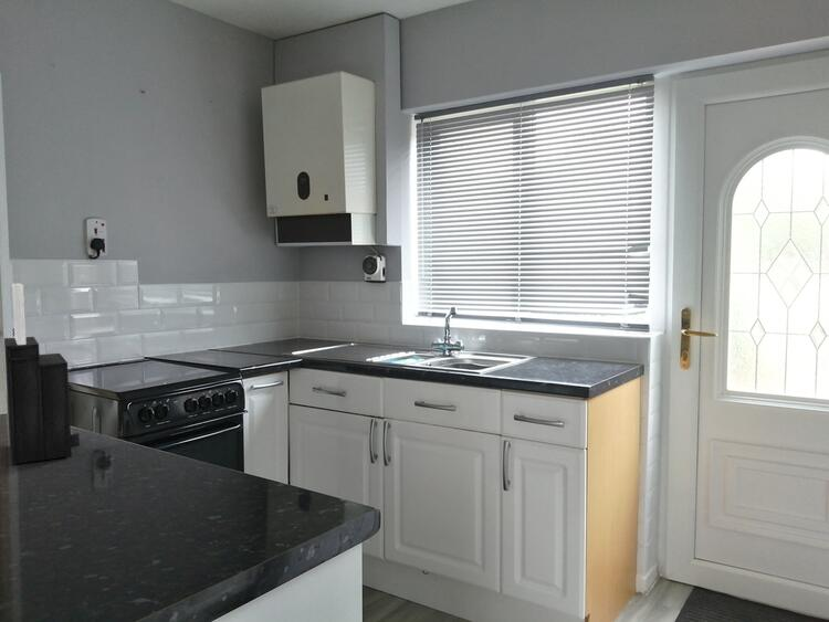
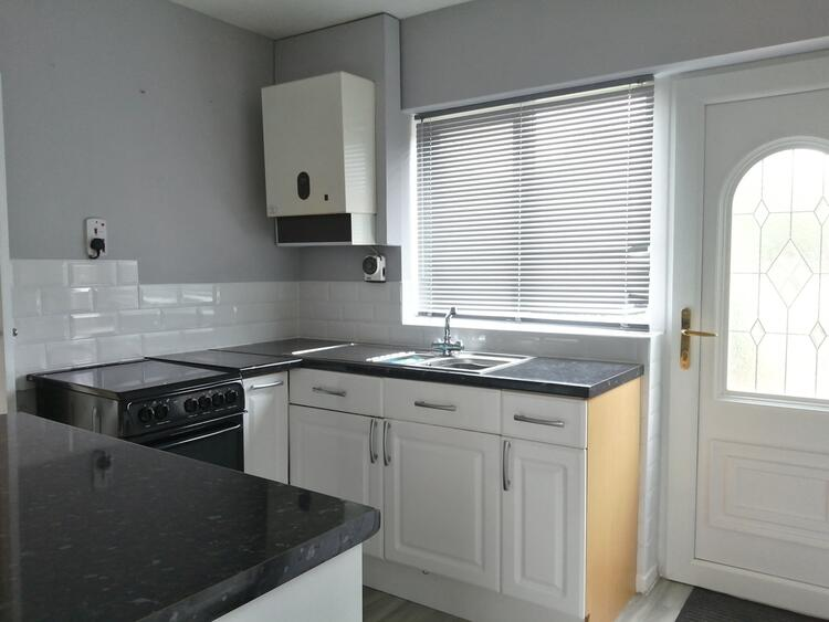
- knife block [3,283,81,465]
